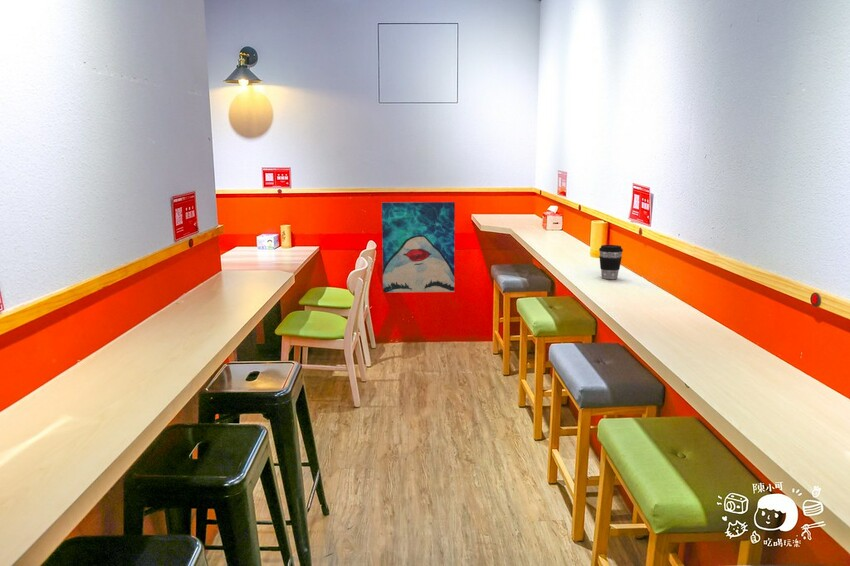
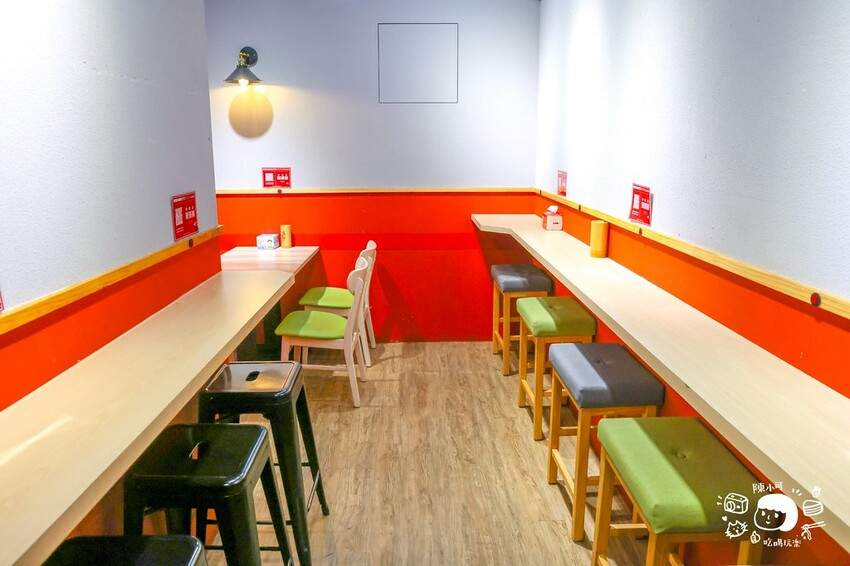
- wall art [381,201,456,294]
- coffee cup [598,244,624,280]
